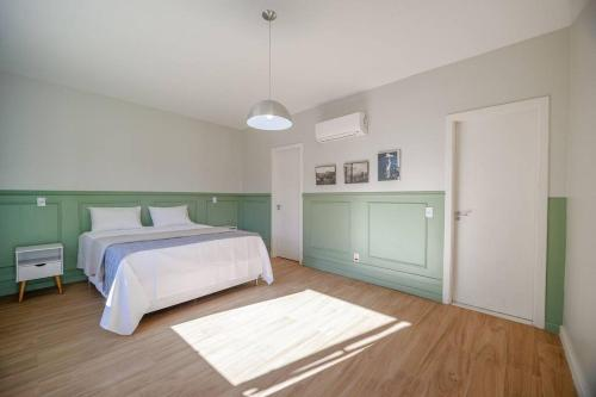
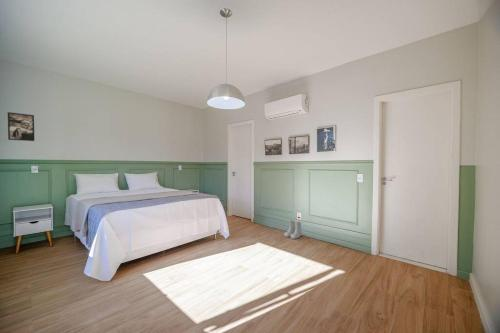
+ boots [283,219,303,240]
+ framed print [7,111,35,142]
